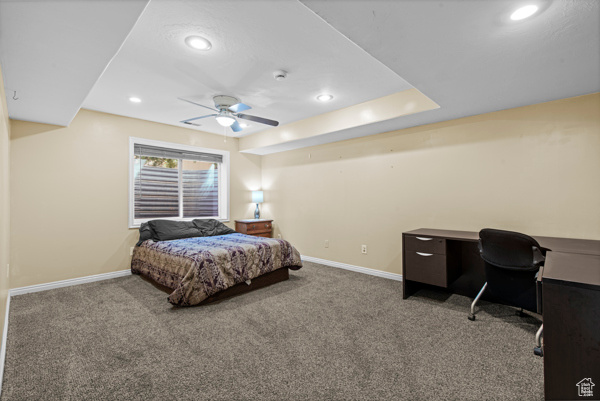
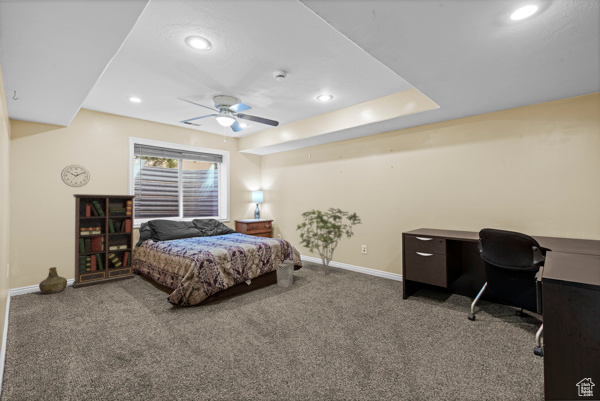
+ bottle [38,266,68,295]
+ bookcase [72,193,137,289]
+ shrub [295,207,363,275]
+ wastebasket [275,259,295,288]
+ wall clock [60,164,91,188]
